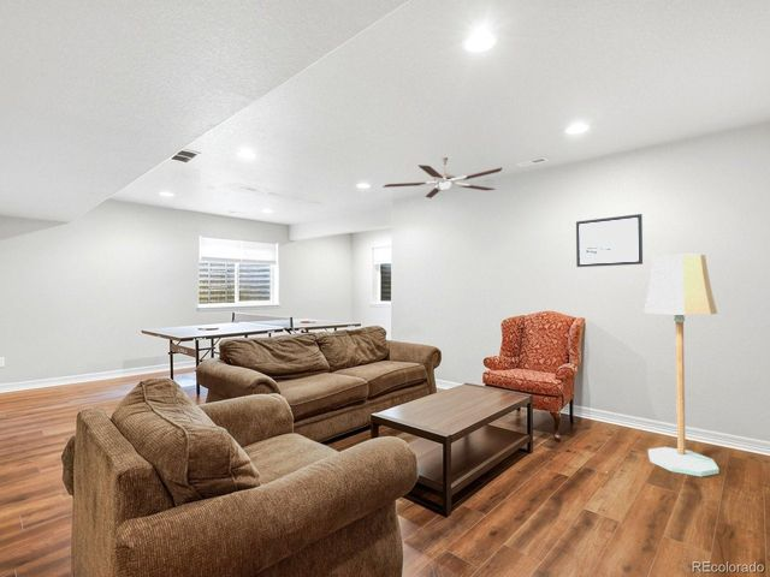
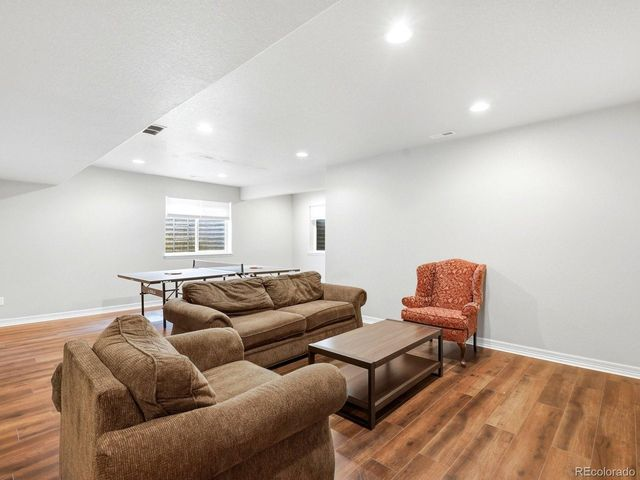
- wall art [575,213,644,268]
- floor lamp [642,252,721,477]
- ceiling fan [381,156,503,200]
